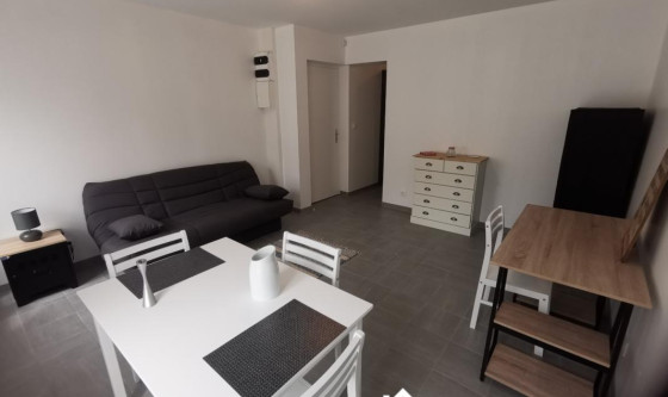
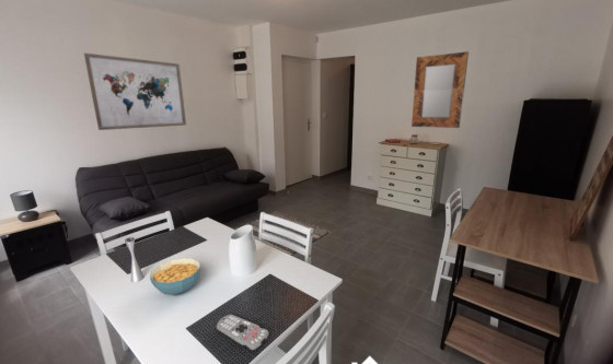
+ remote control [216,314,270,352]
+ wall art [83,52,187,131]
+ home mirror [410,50,470,129]
+ cereal bowl [149,257,201,295]
